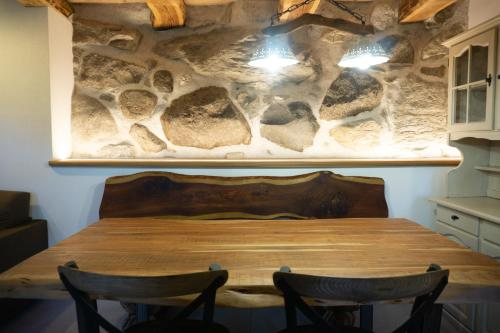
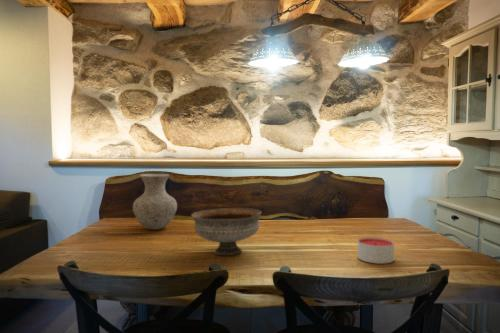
+ vase [132,173,178,231]
+ candle [357,236,395,265]
+ bowl [190,207,263,256]
